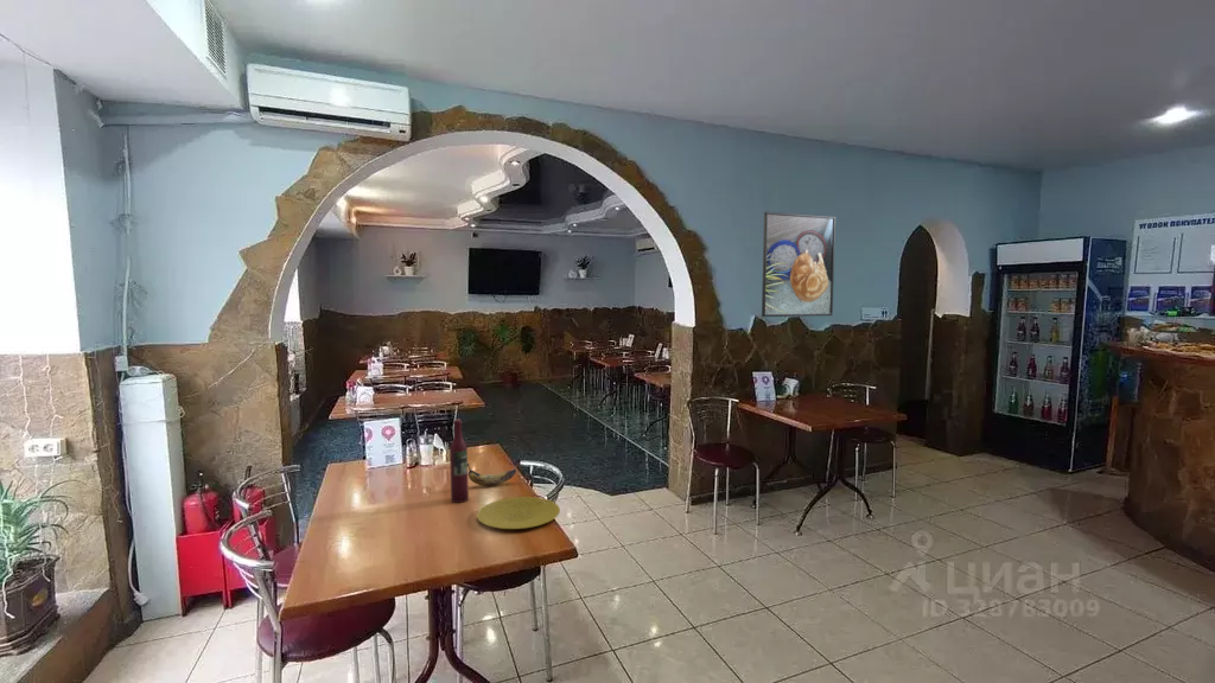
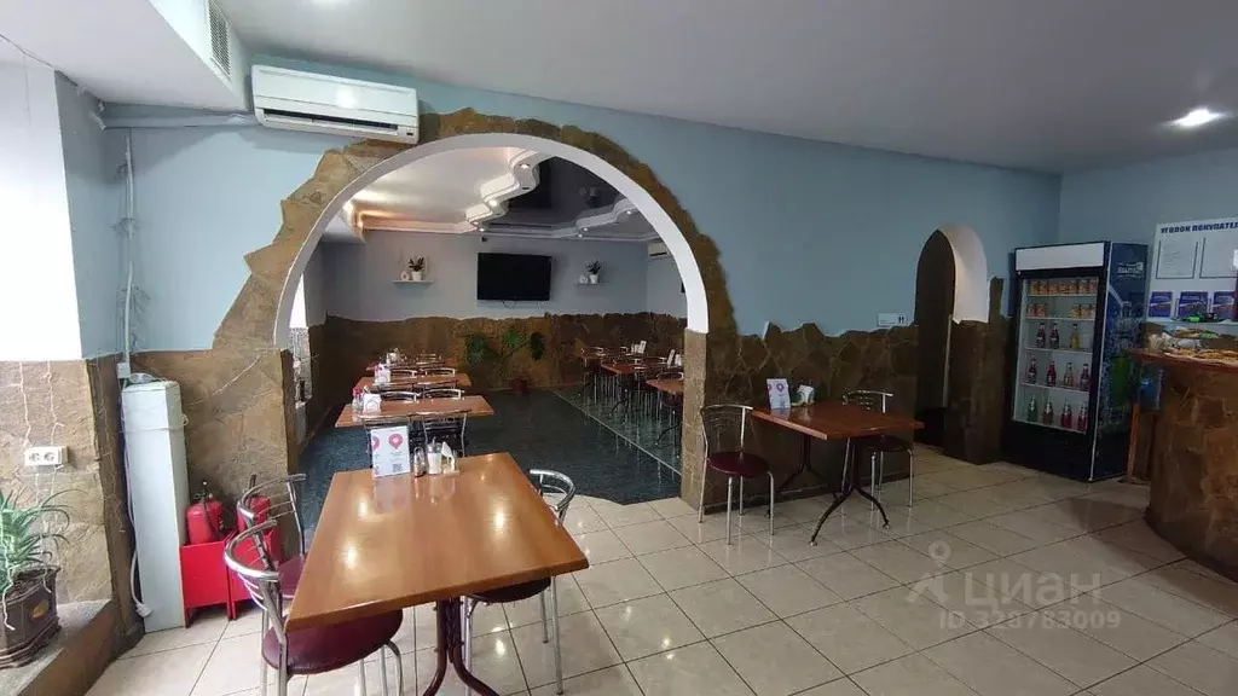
- plate [476,496,561,530]
- wine bottle [449,417,470,504]
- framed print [761,211,836,318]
- banana [467,462,517,487]
